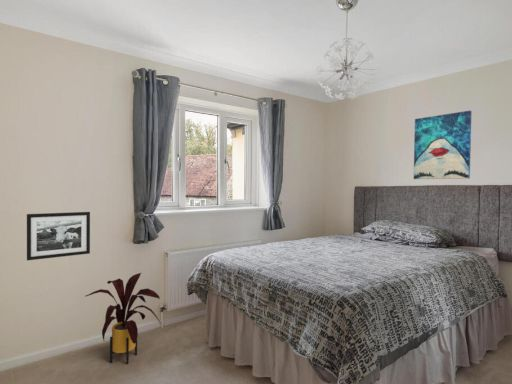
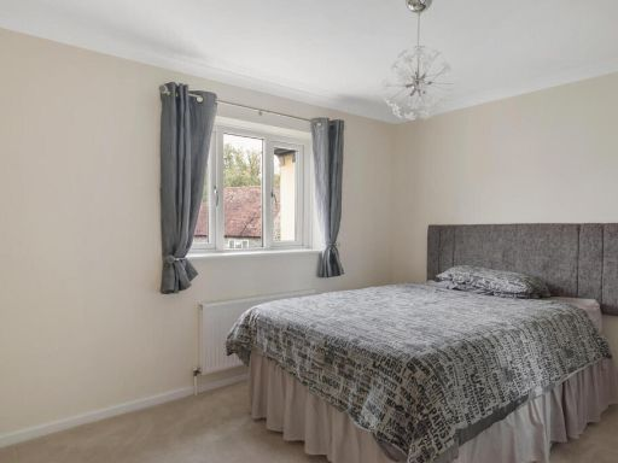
- picture frame [26,211,91,261]
- wall art [413,110,473,180]
- house plant [85,272,162,365]
